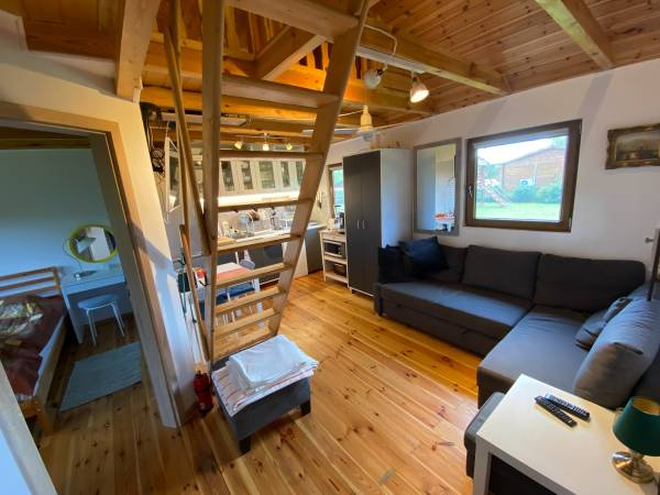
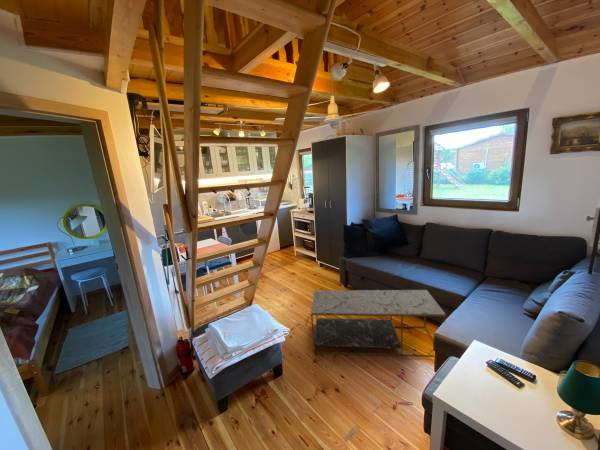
+ coffee table [310,289,447,358]
